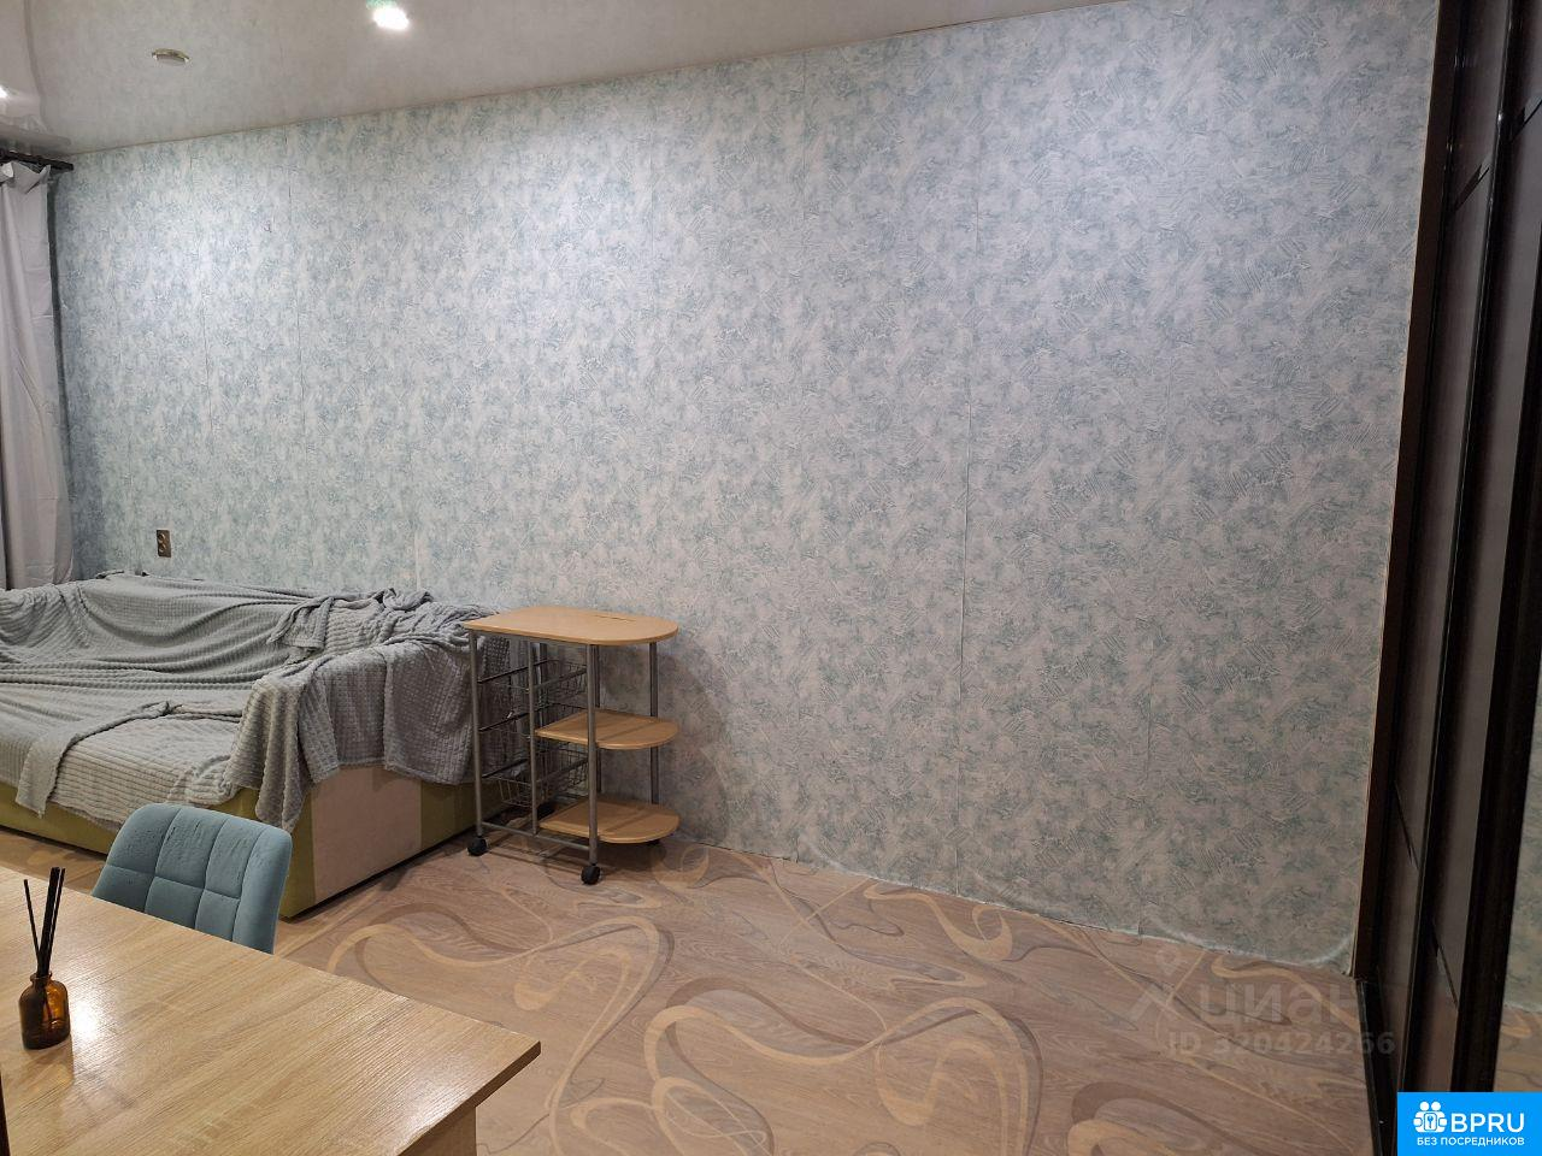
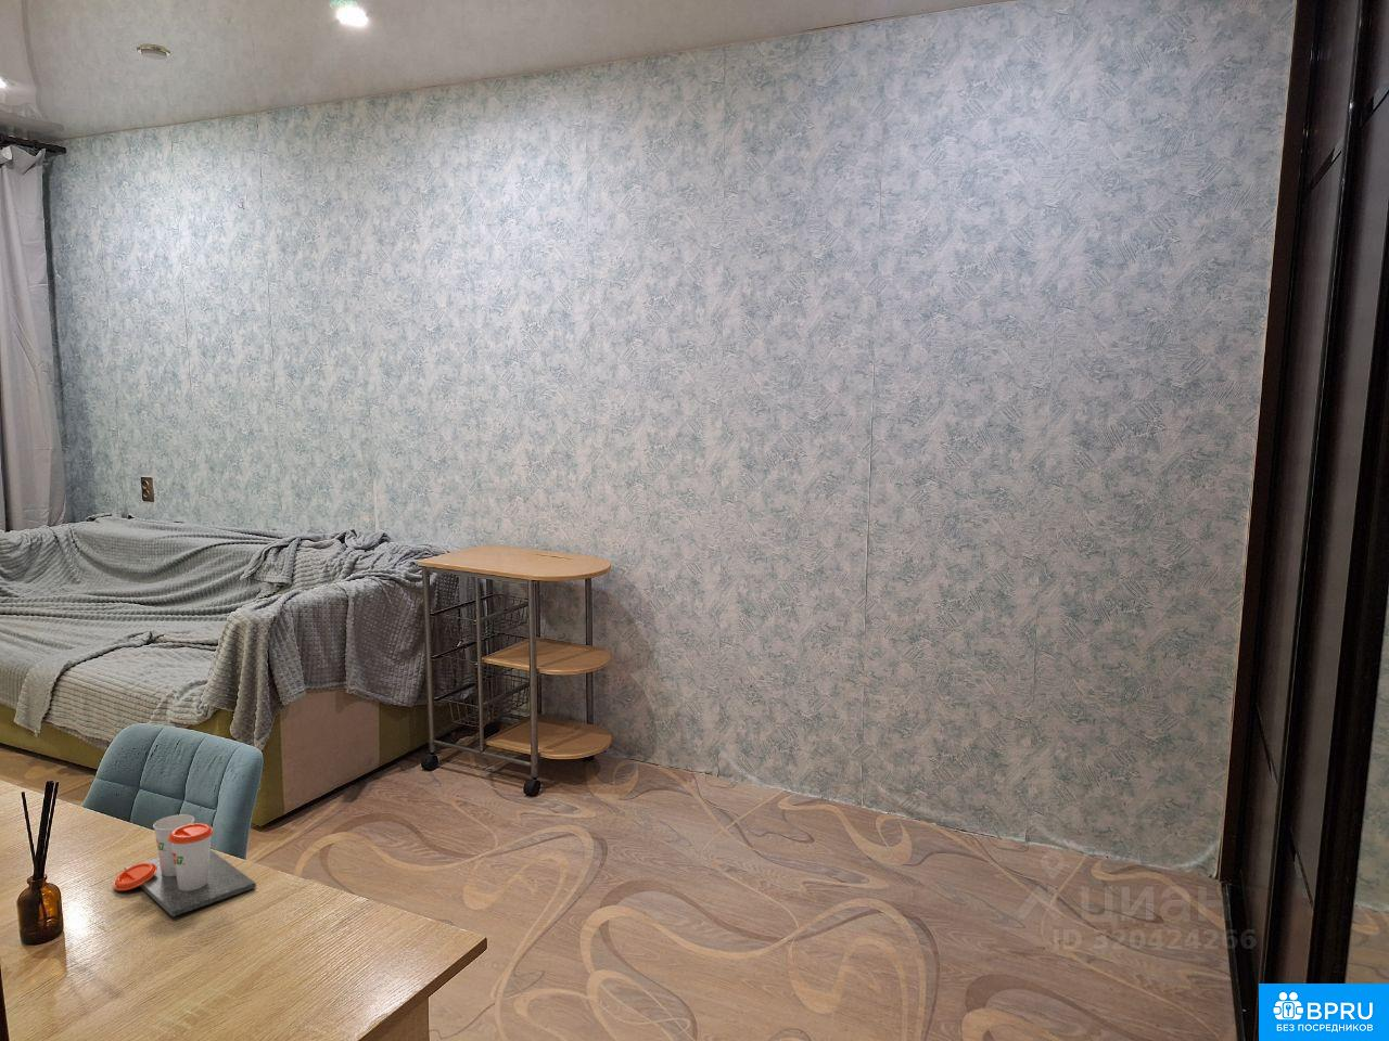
+ cup [113,814,257,917]
